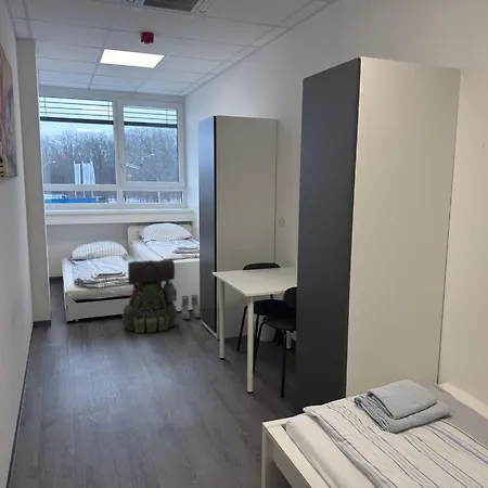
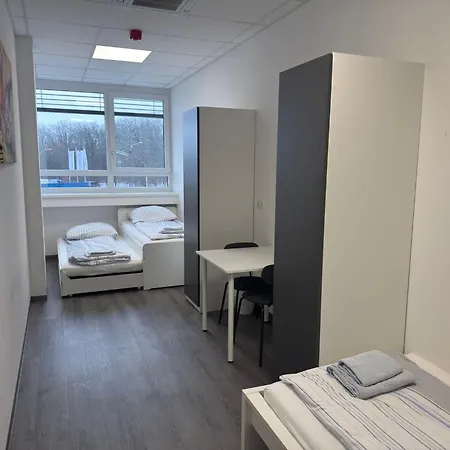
- boots [180,294,202,320]
- backpack [120,259,179,334]
